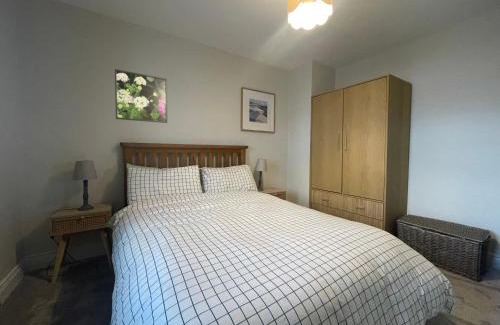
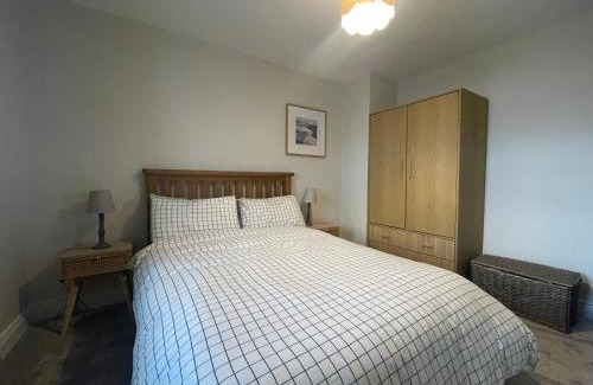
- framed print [114,68,168,124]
